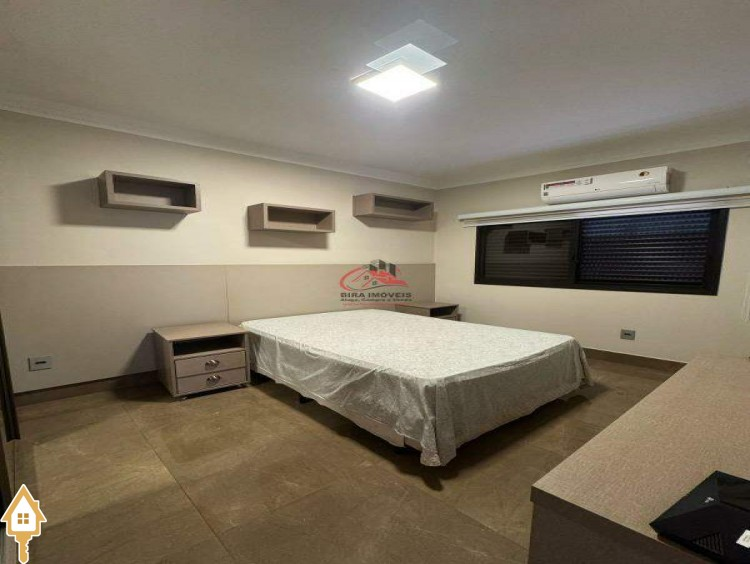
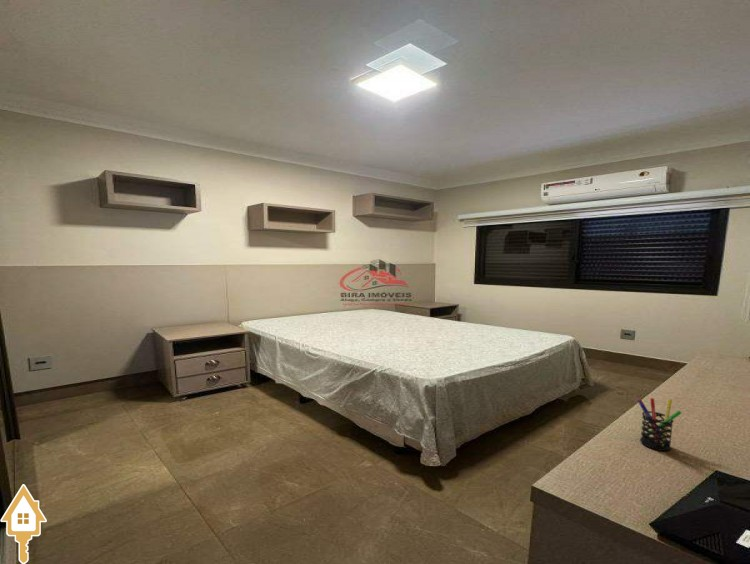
+ pen holder [636,397,682,452]
